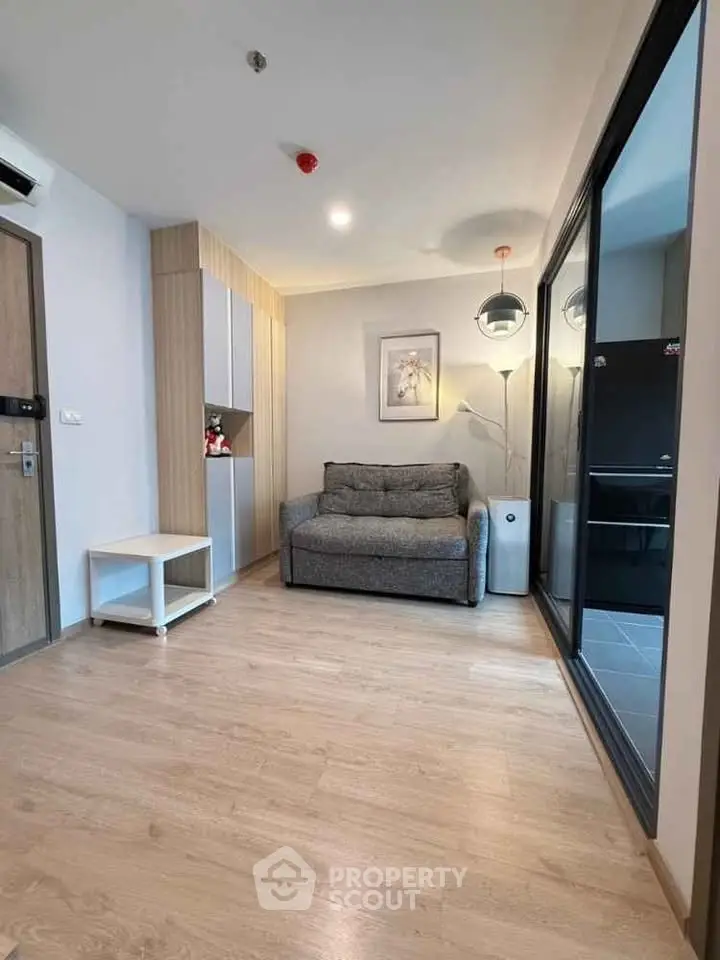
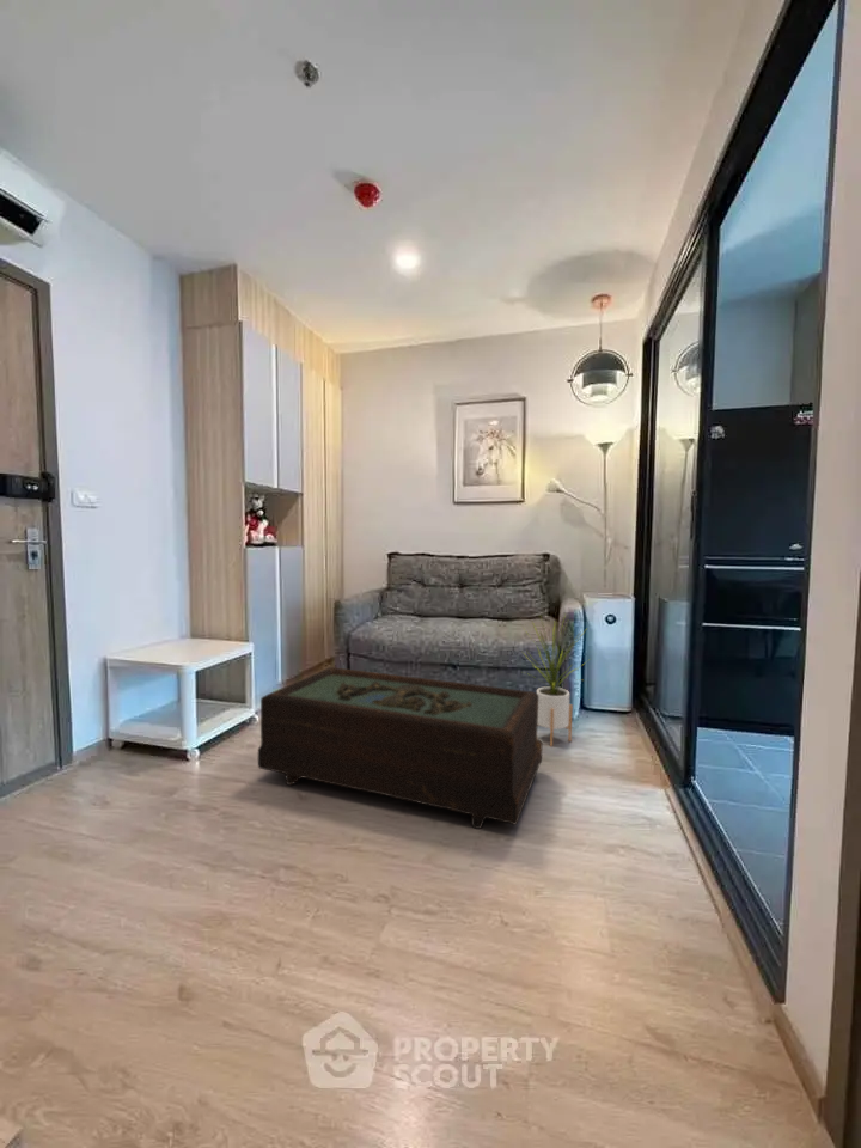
+ house plant [520,613,590,747]
+ coffee table [257,666,544,830]
